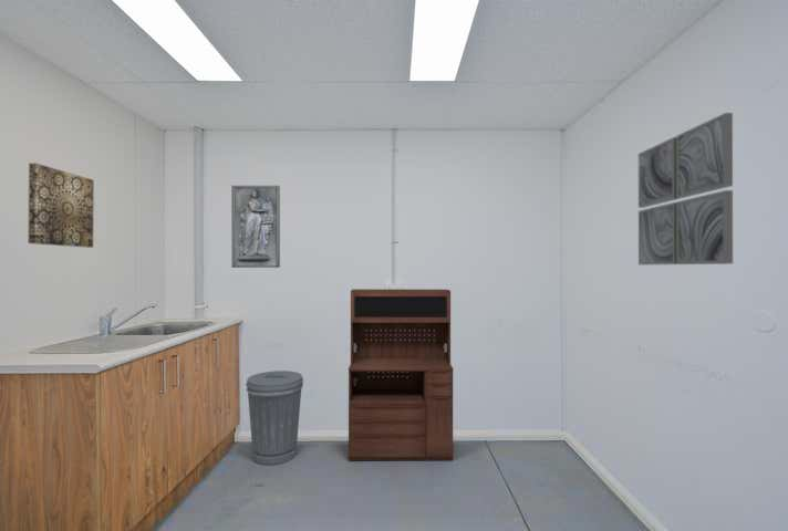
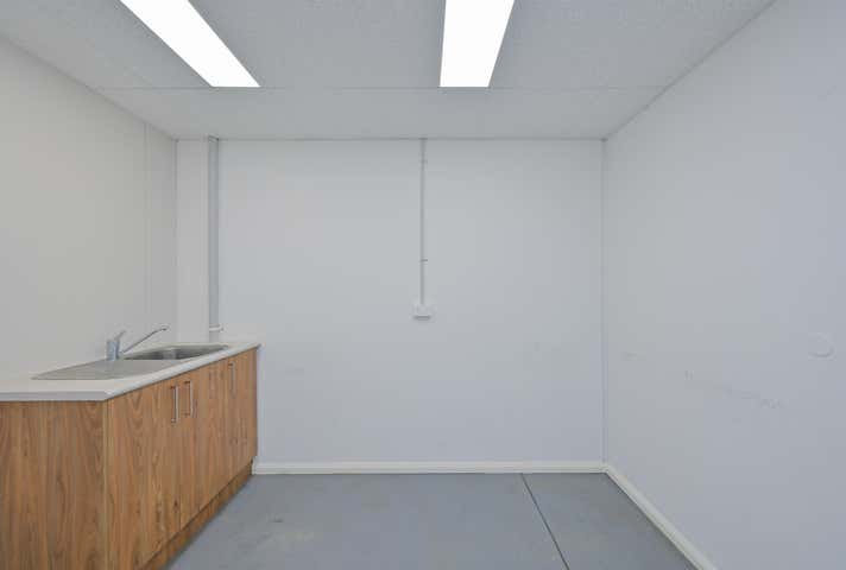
- relief panel [230,185,281,269]
- wall art [27,163,95,249]
- trash can [245,369,304,466]
- wall art [637,112,734,266]
- shelving unit [348,288,455,461]
